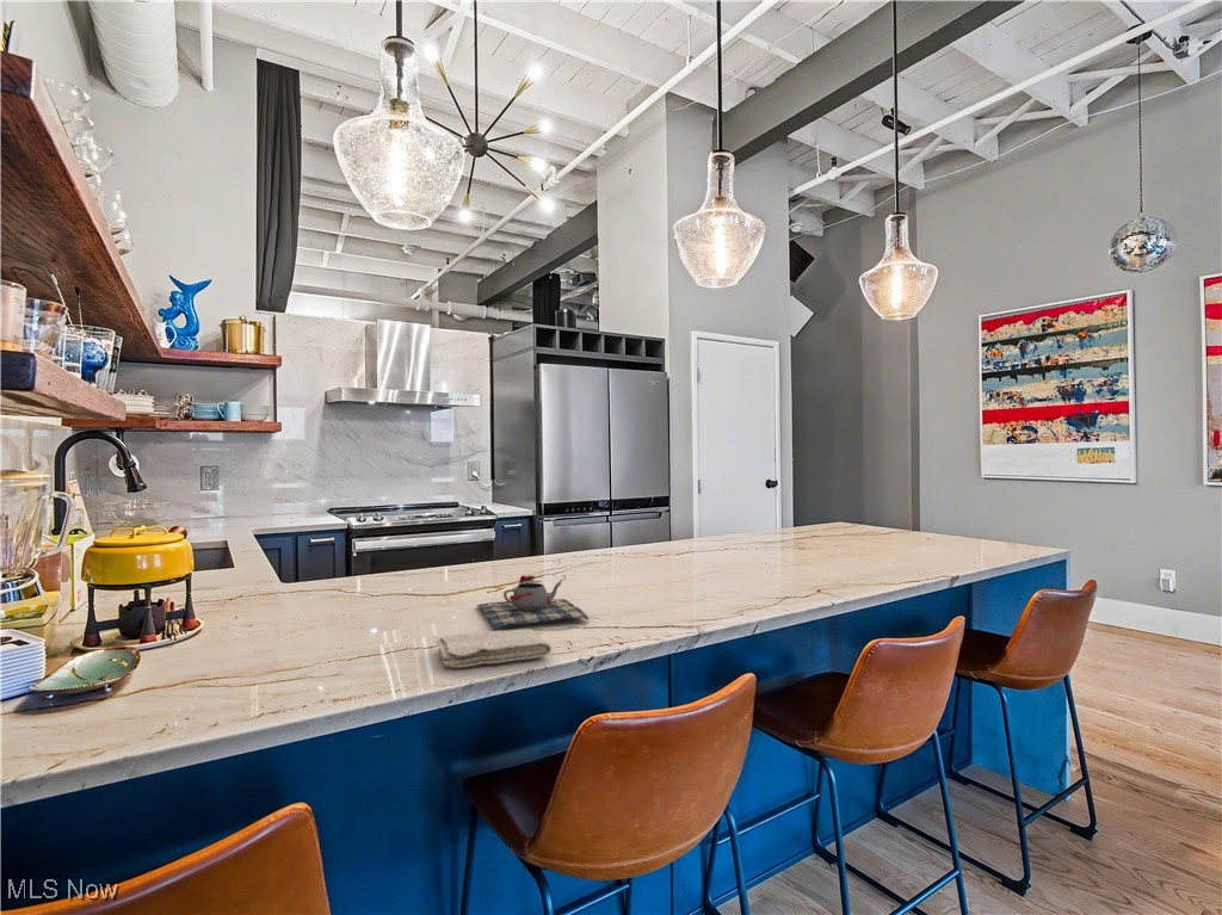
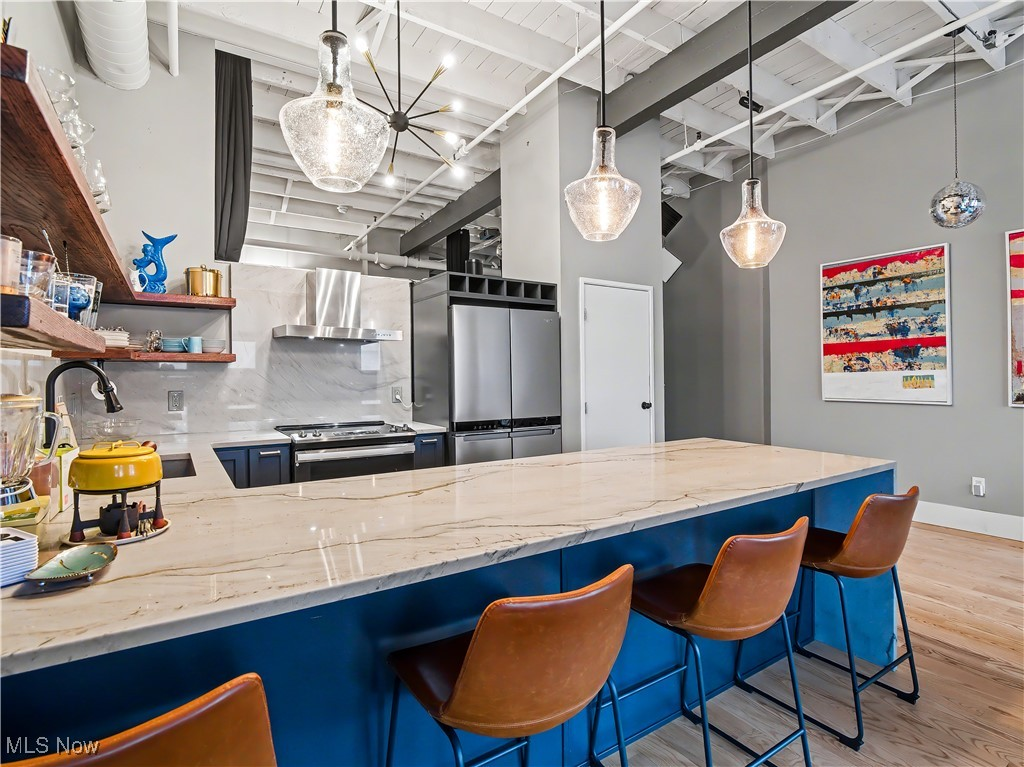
- washcloth [434,627,553,669]
- teapot [476,574,590,630]
